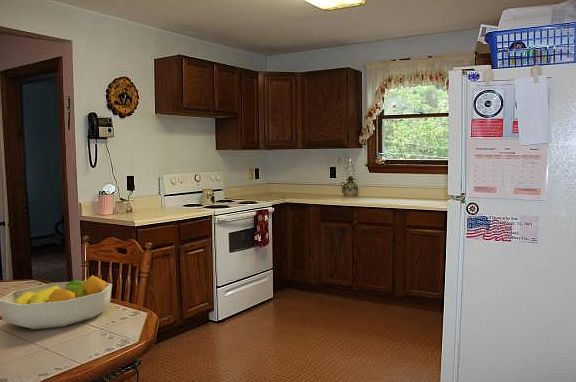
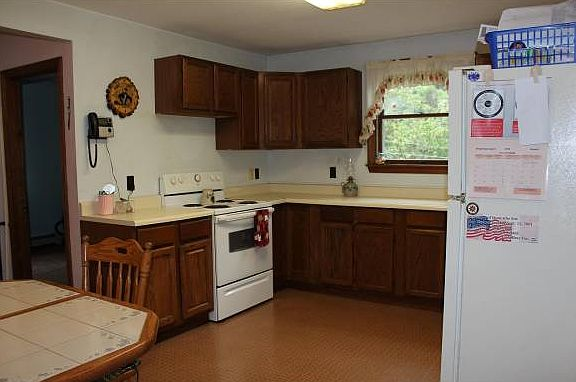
- fruit bowl [0,274,113,330]
